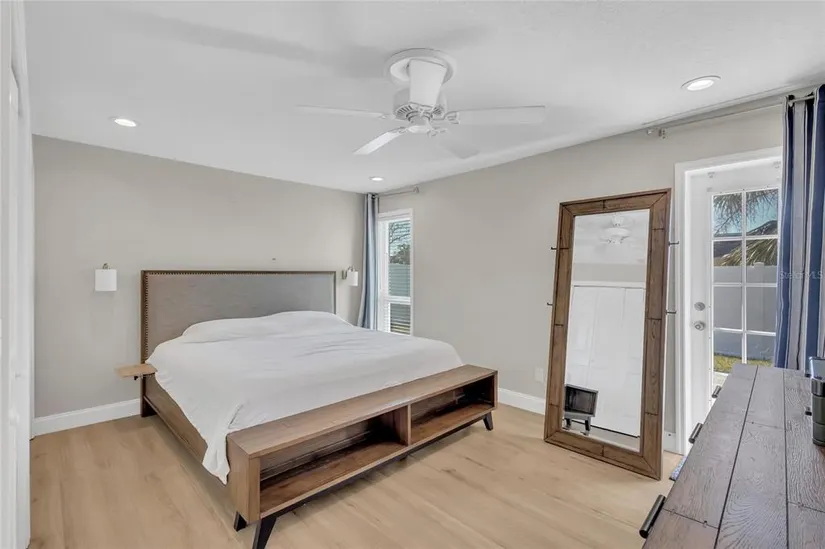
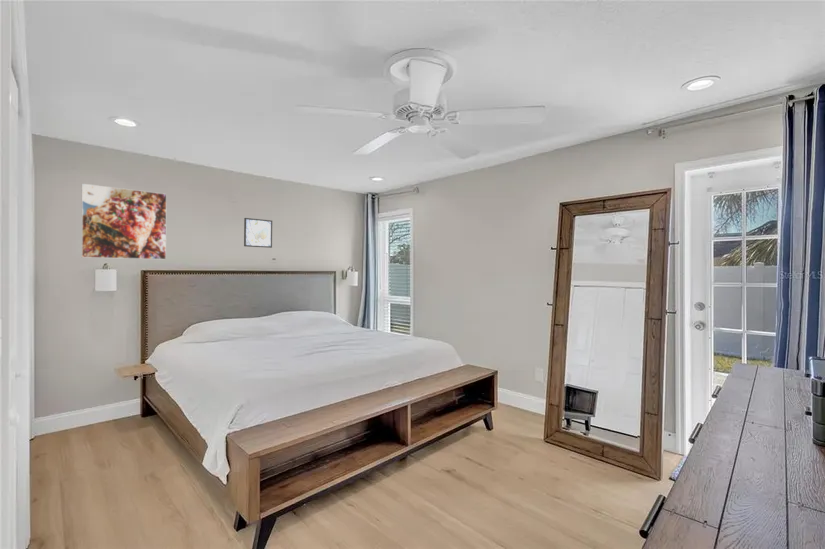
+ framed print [243,217,273,249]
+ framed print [80,182,168,260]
